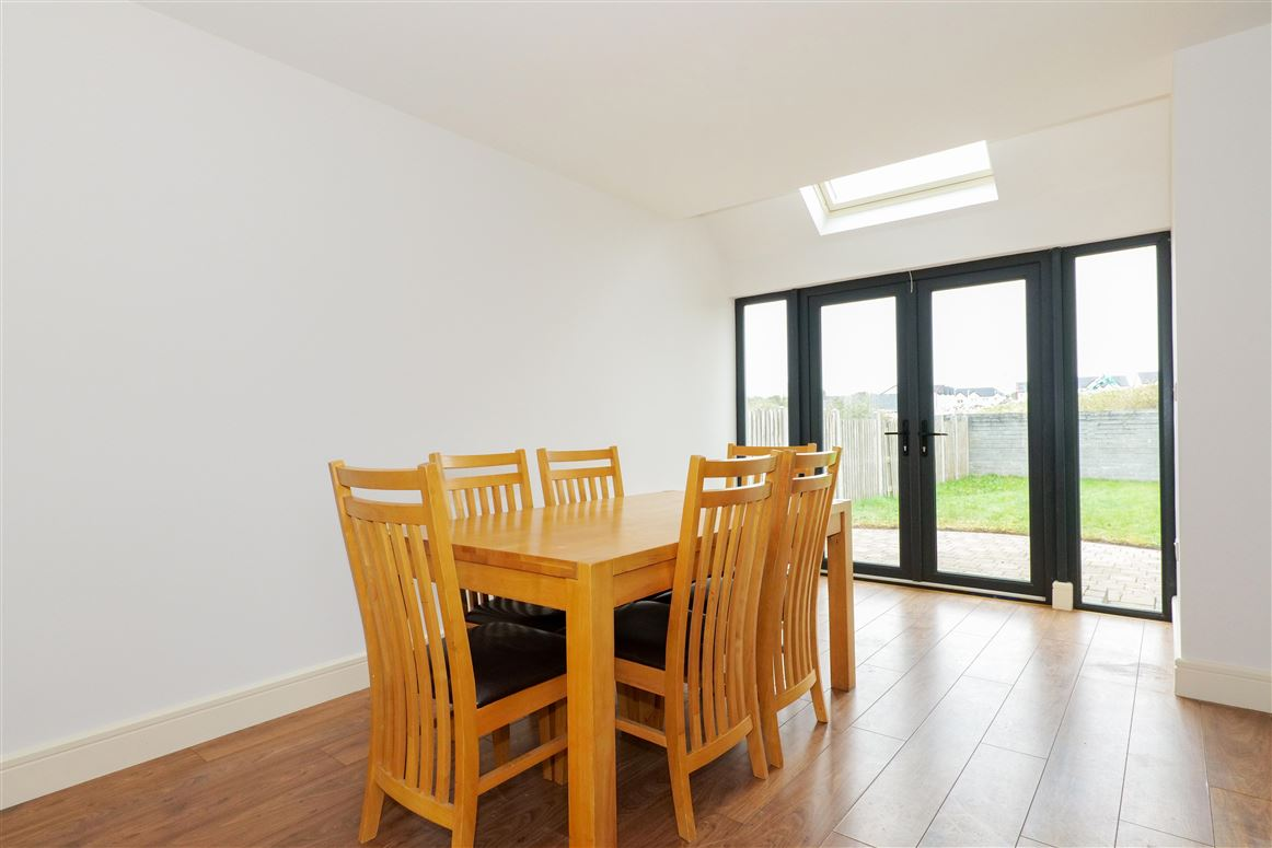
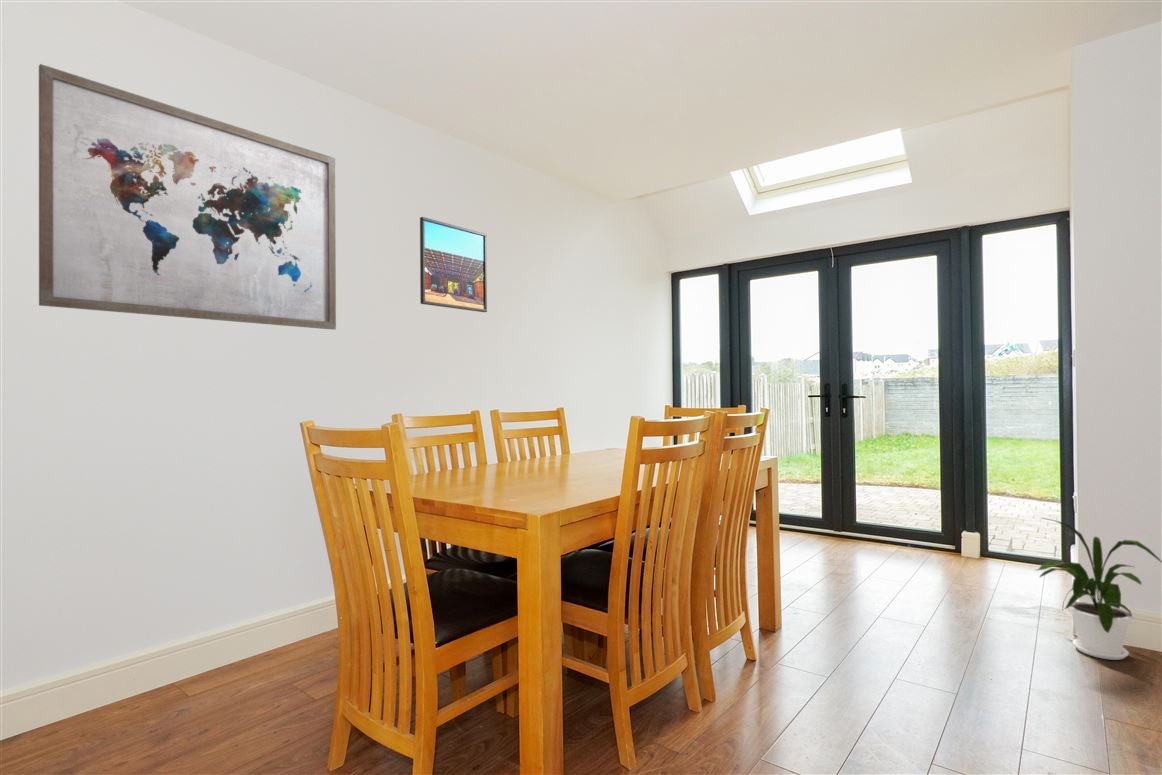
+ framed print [419,216,488,313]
+ wall art [38,63,337,331]
+ house plant [1036,517,1162,661]
